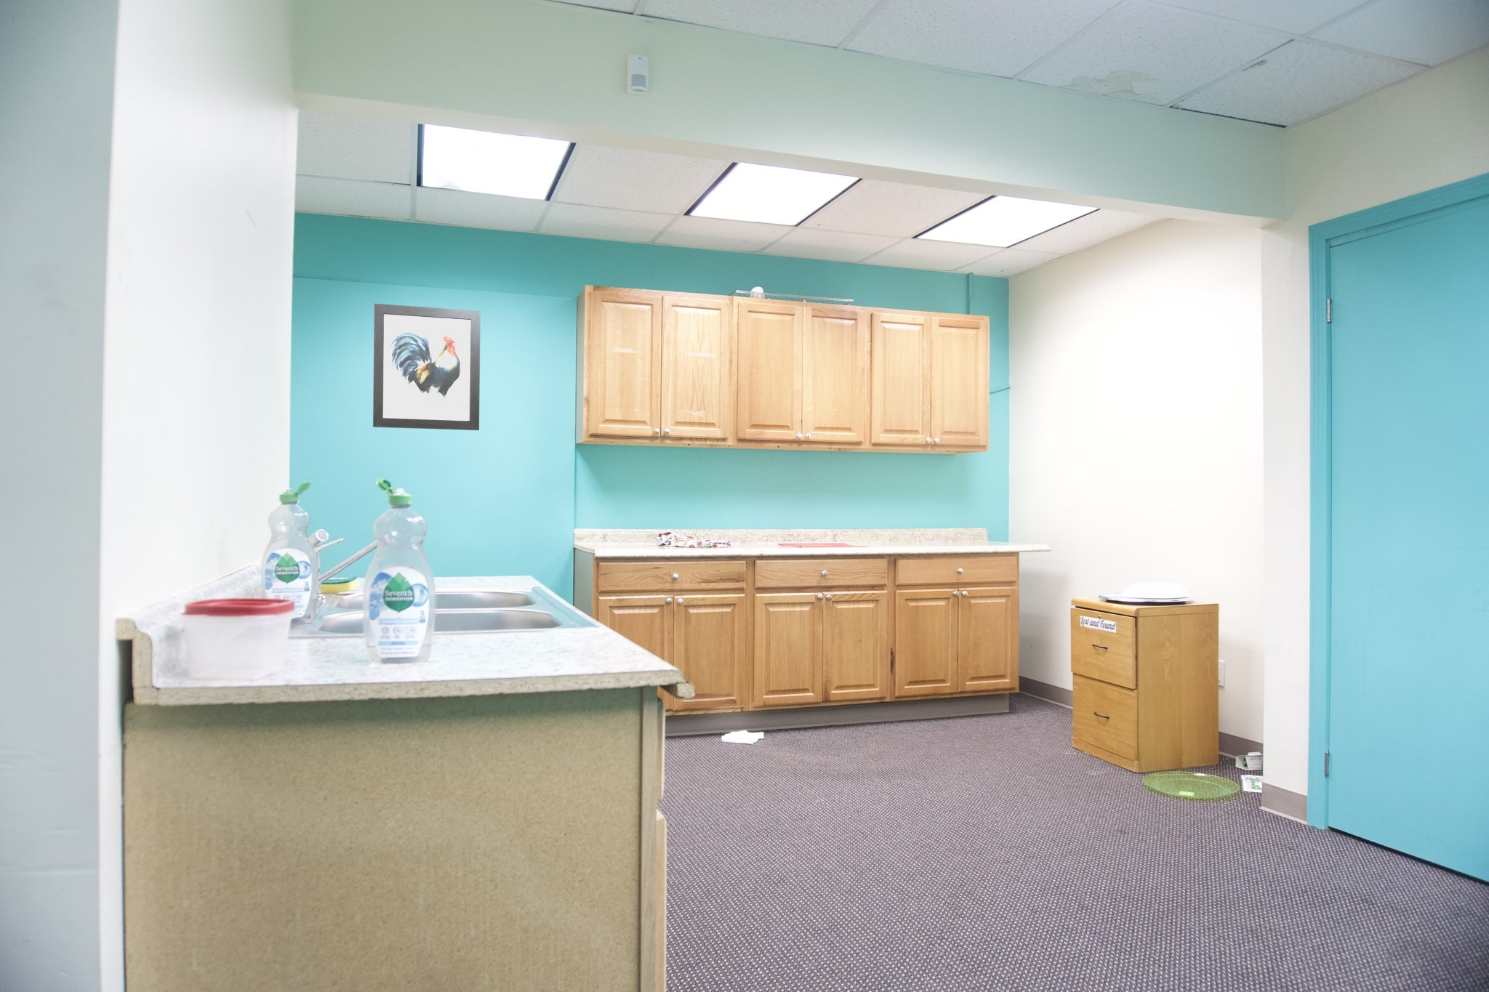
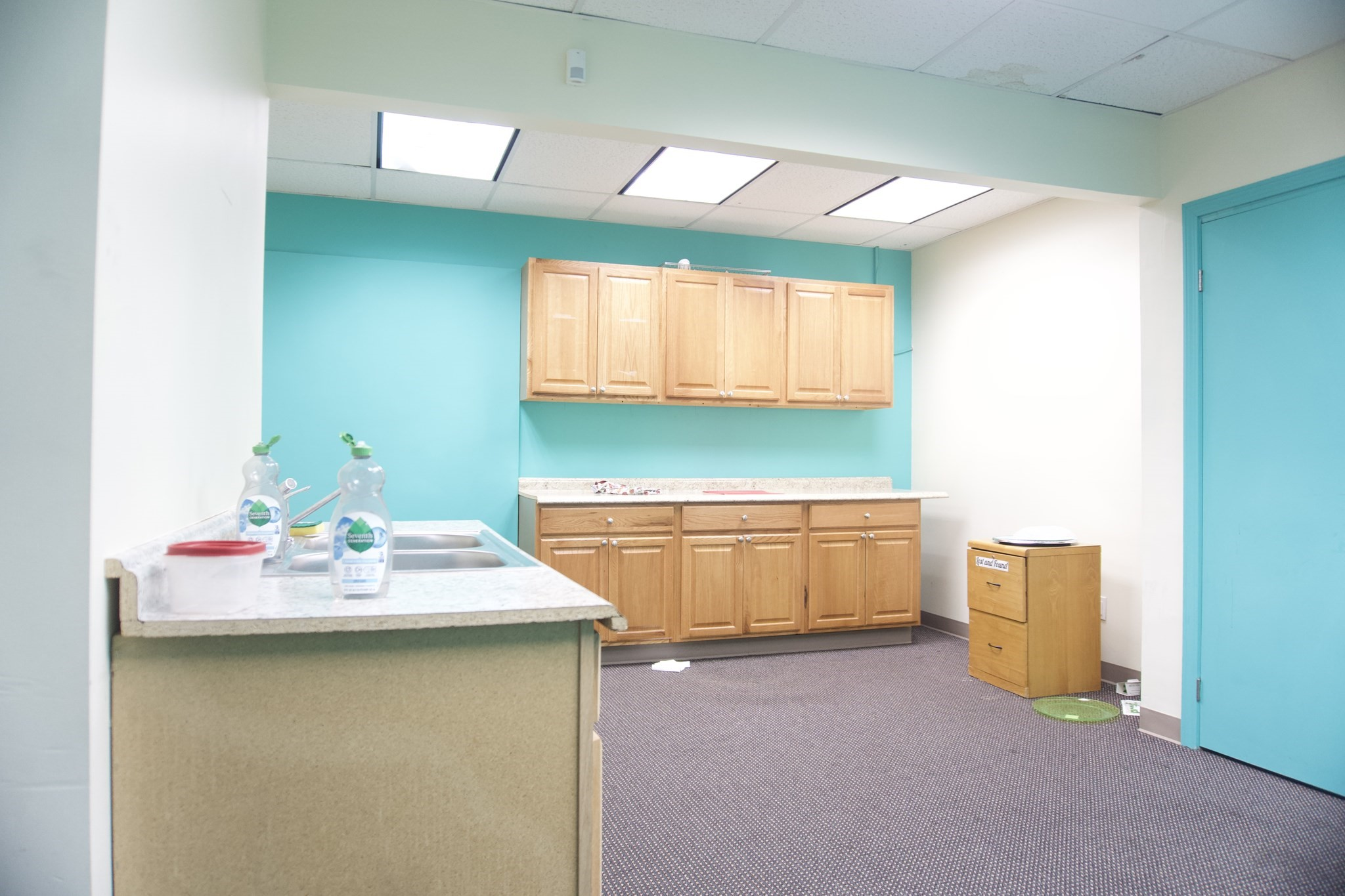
- wall art [372,303,482,431]
